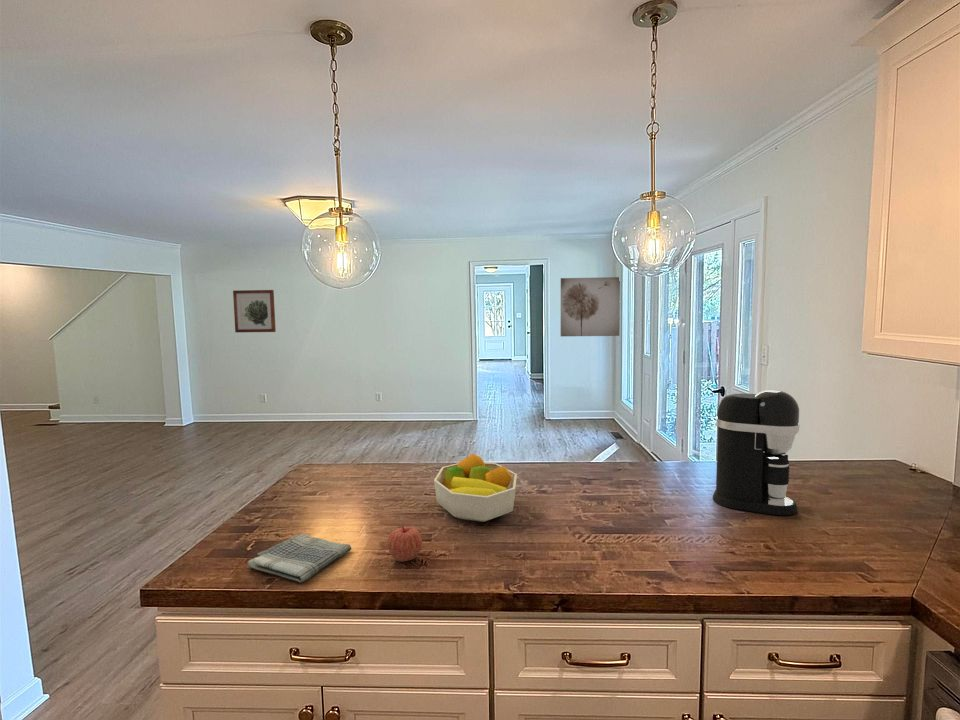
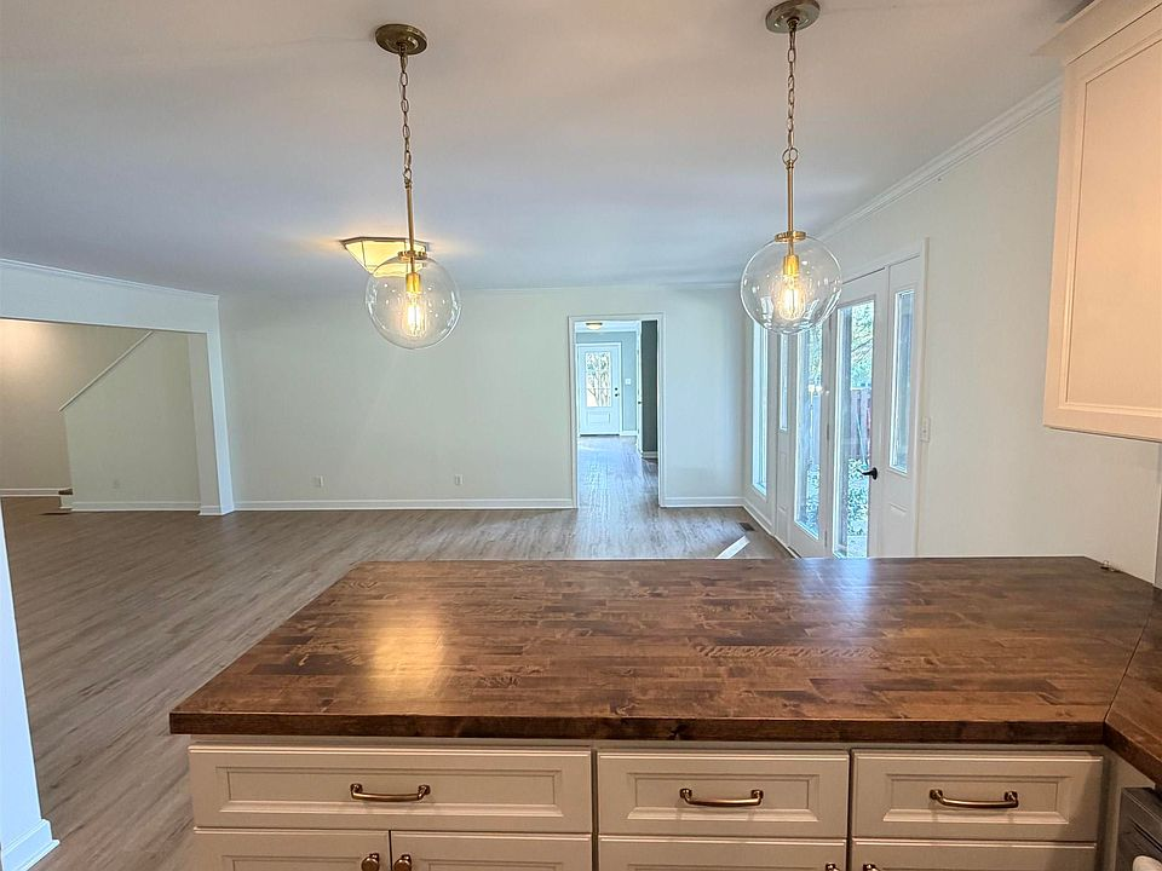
- wall art [560,276,621,337]
- fruit bowl [433,453,518,523]
- wall art [232,289,277,333]
- apple [386,526,423,563]
- dish towel [247,533,352,584]
- coffee maker [712,389,801,516]
